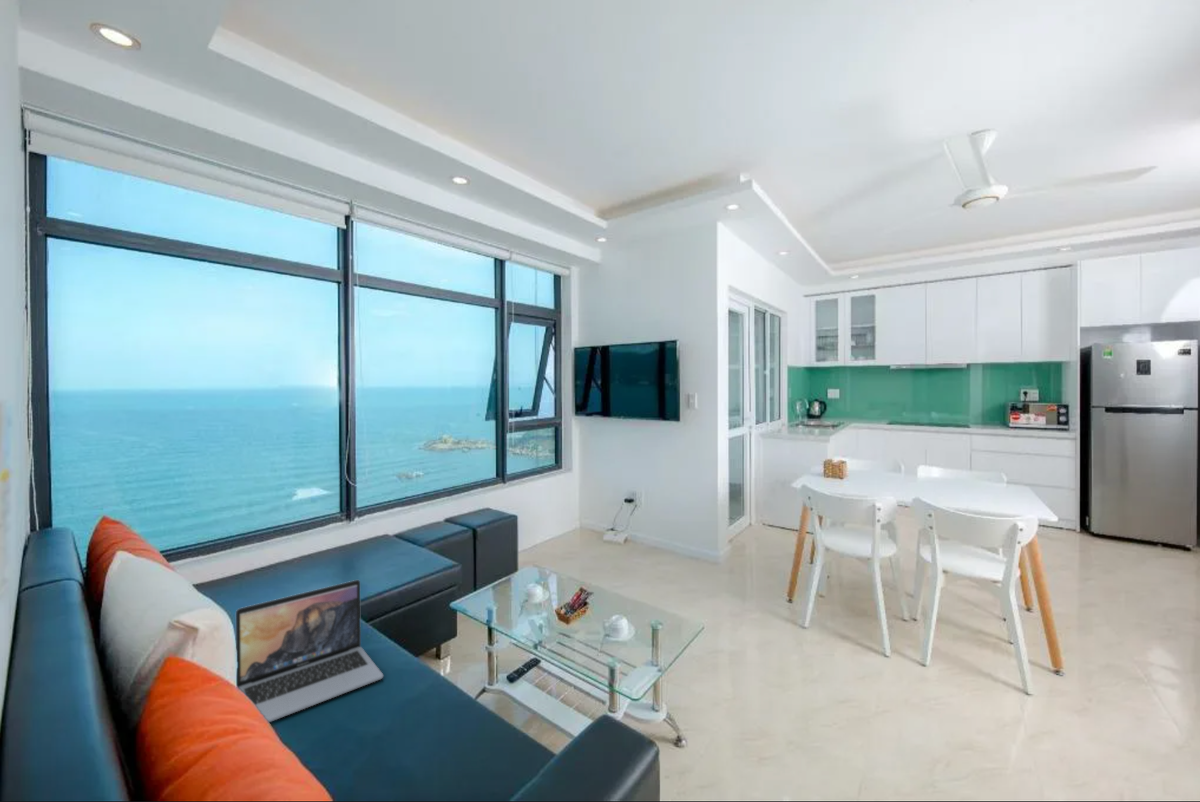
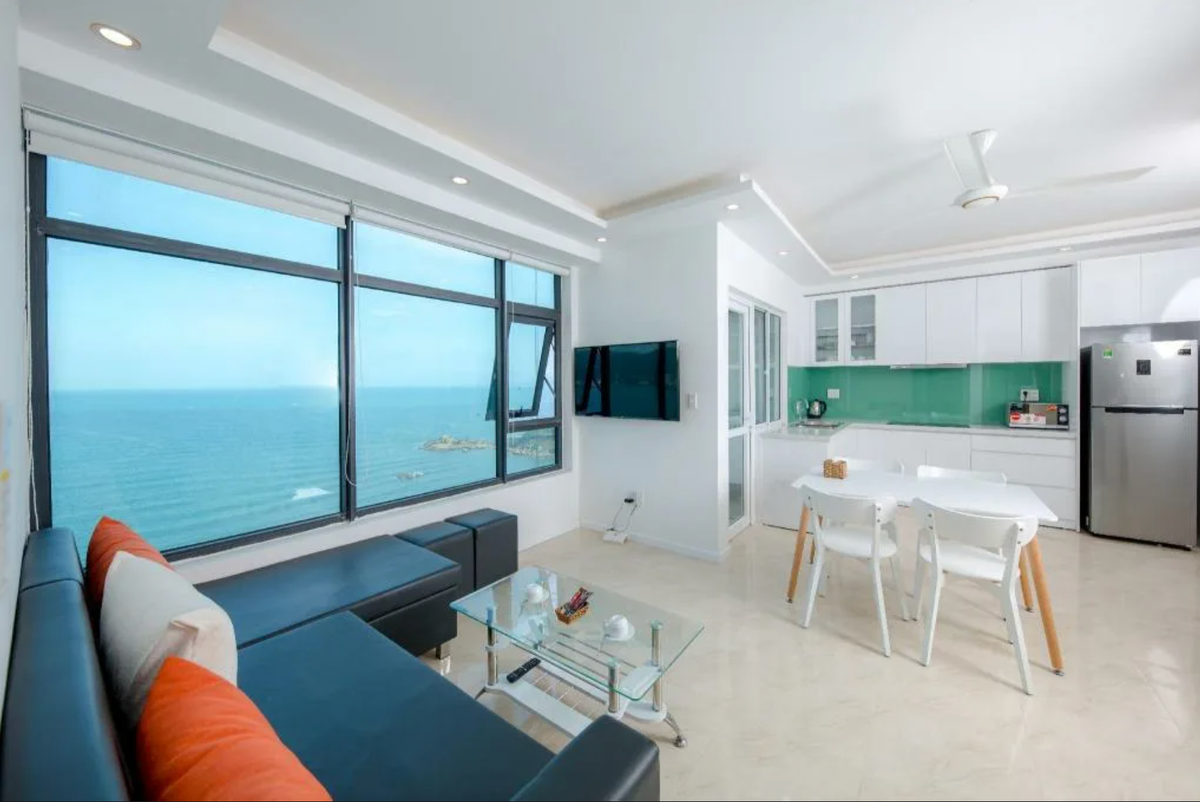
- laptop [235,579,384,723]
